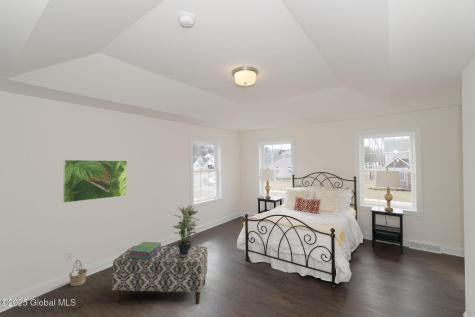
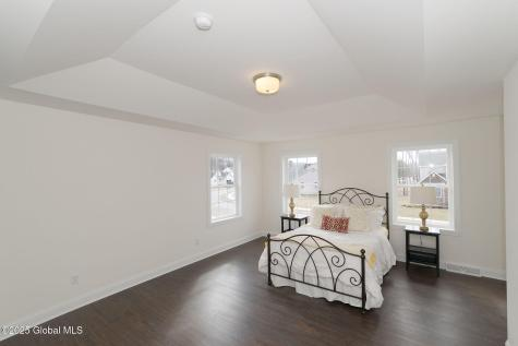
- basket [68,259,88,287]
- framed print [62,159,128,204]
- bench [111,245,209,305]
- stack of books [128,241,162,260]
- potted plant [172,204,200,257]
